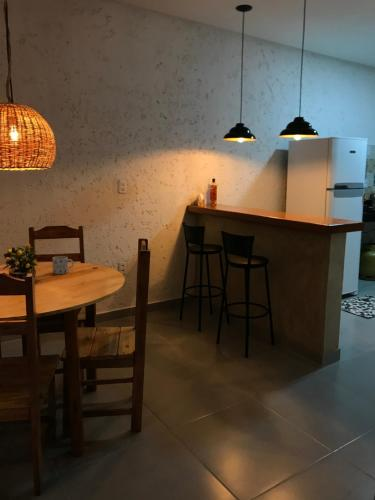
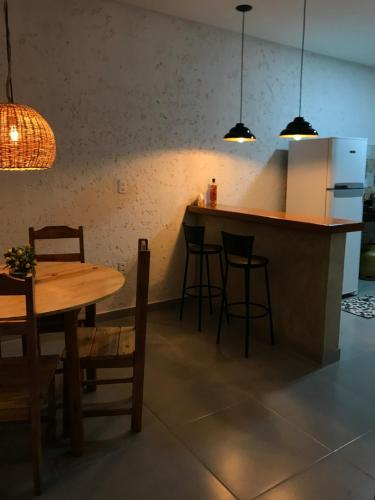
- mug [51,255,75,275]
